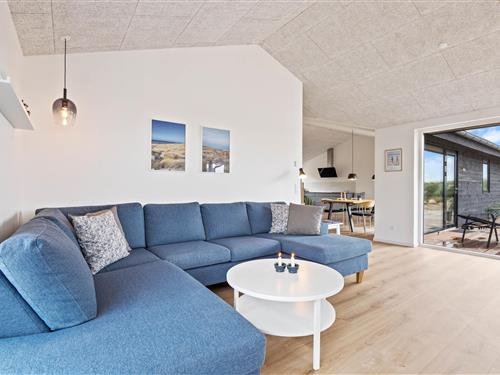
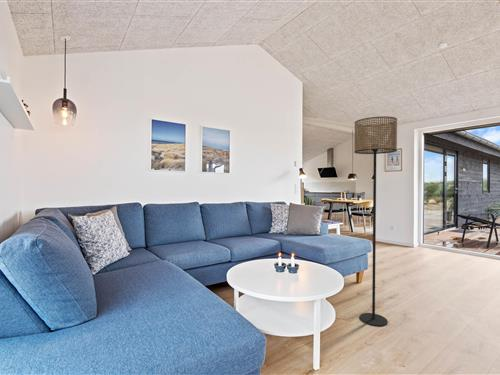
+ floor lamp [353,115,398,327]
